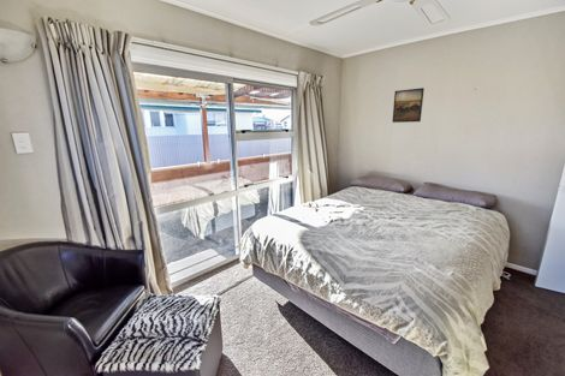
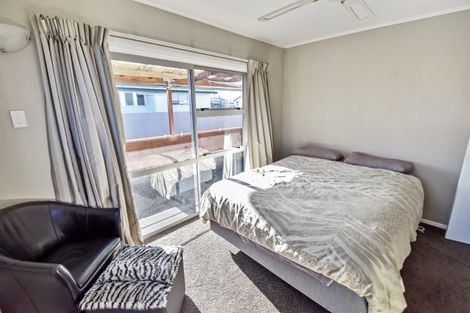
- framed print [391,86,426,124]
